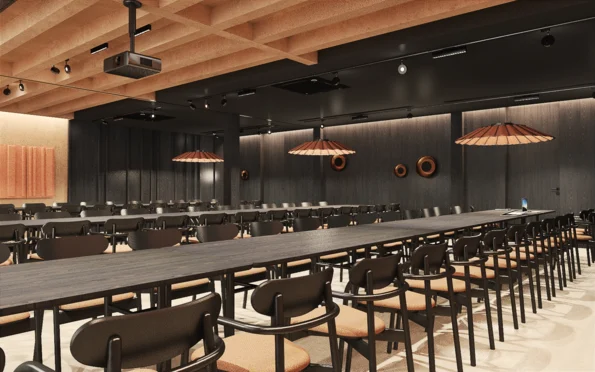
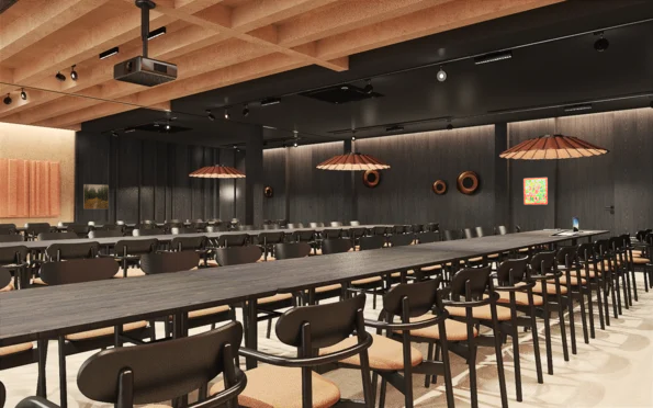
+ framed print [522,177,549,206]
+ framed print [82,183,110,209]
